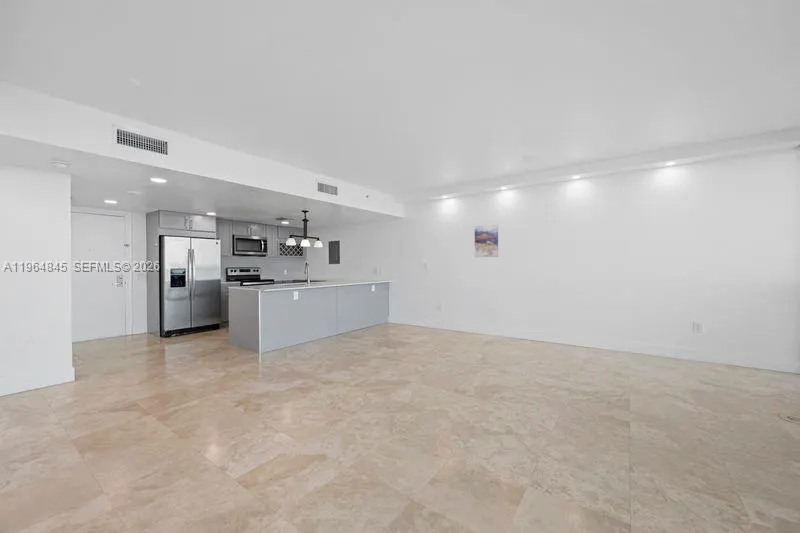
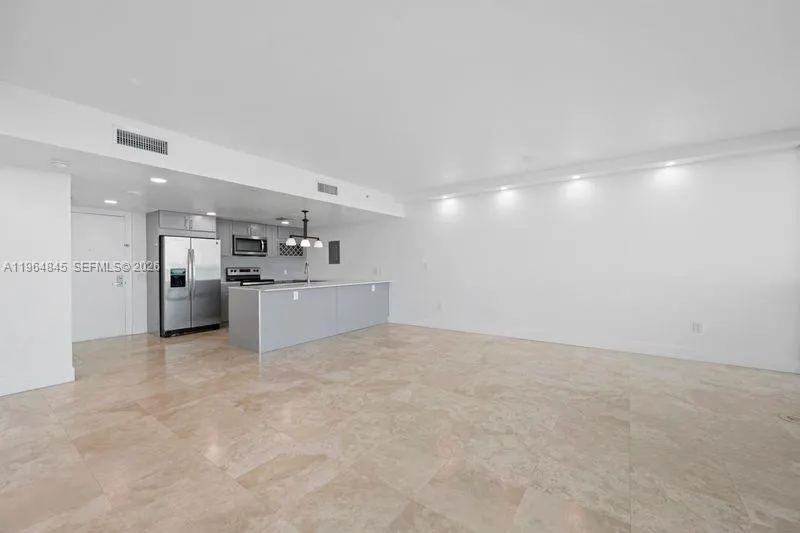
- wall art [474,224,499,258]
